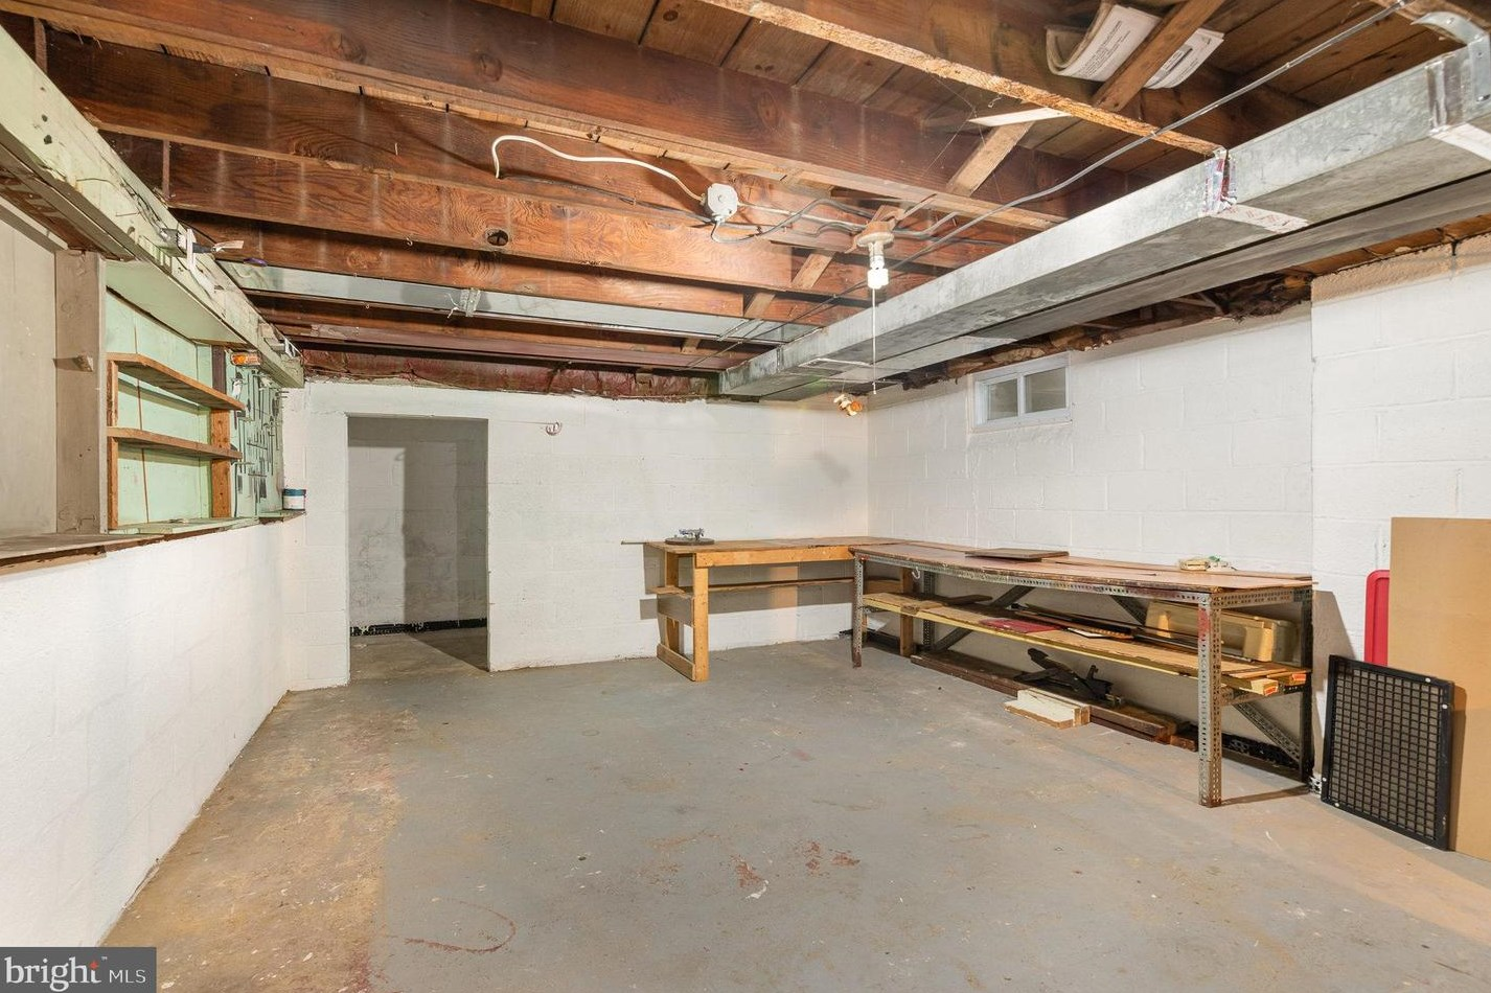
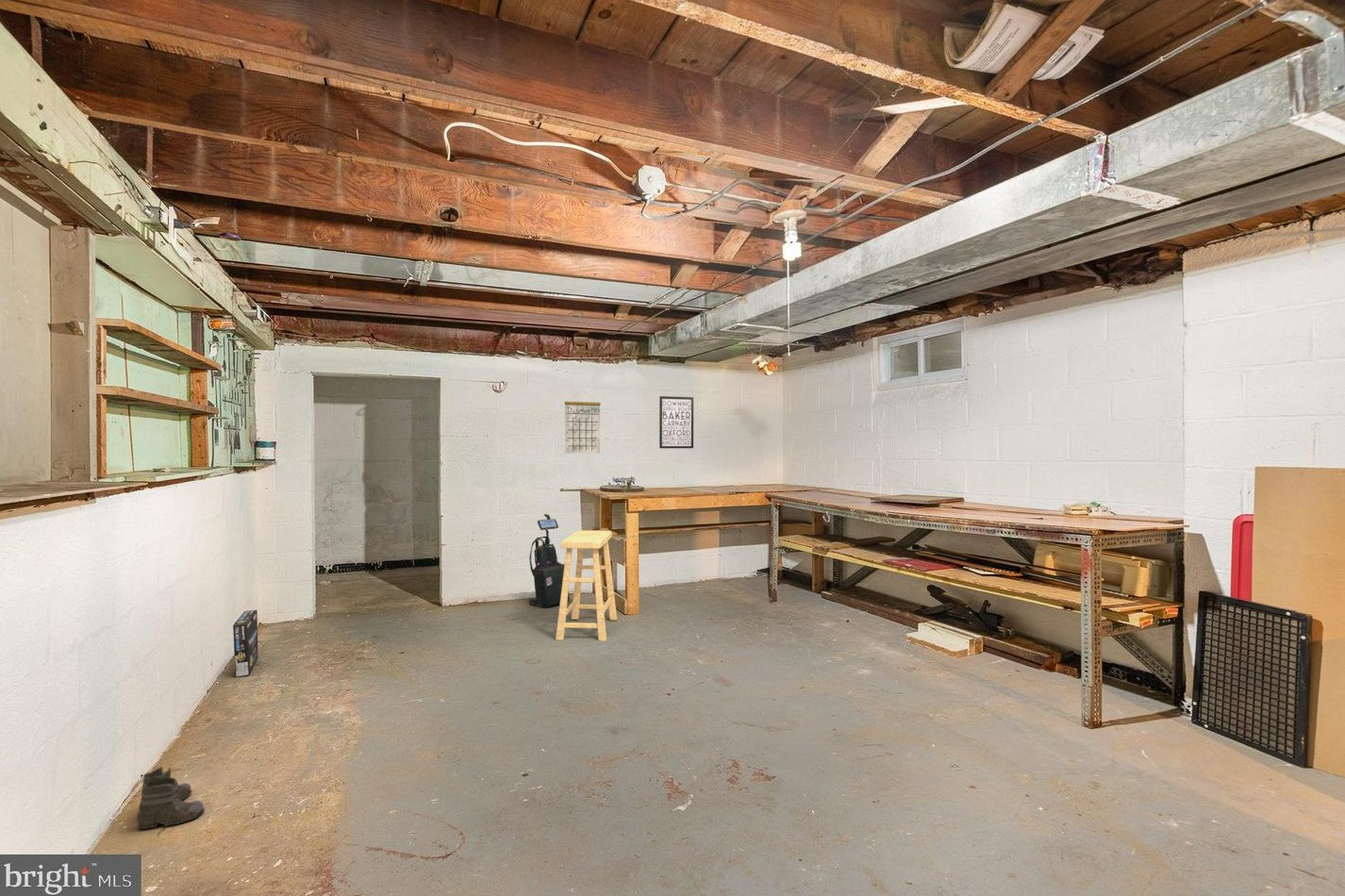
+ boots [137,766,206,837]
+ wall art [658,395,694,449]
+ calendar [564,390,602,455]
+ box [232,609,259,678]
+ vacuum cleaner [528,513,571,609]
+ stool [555,529,618,641]
